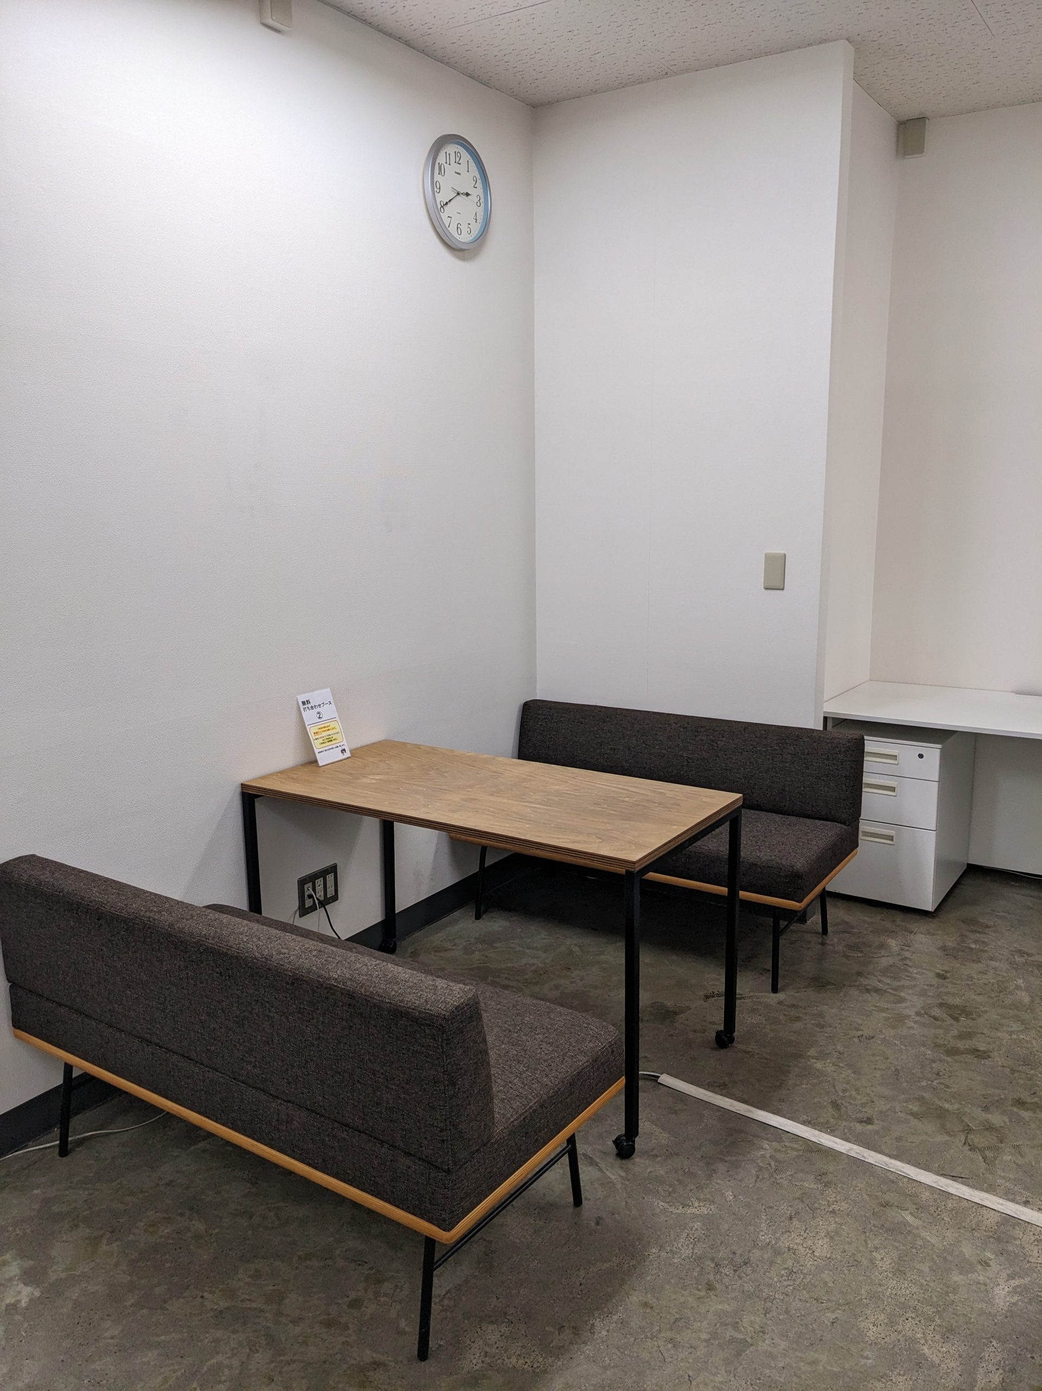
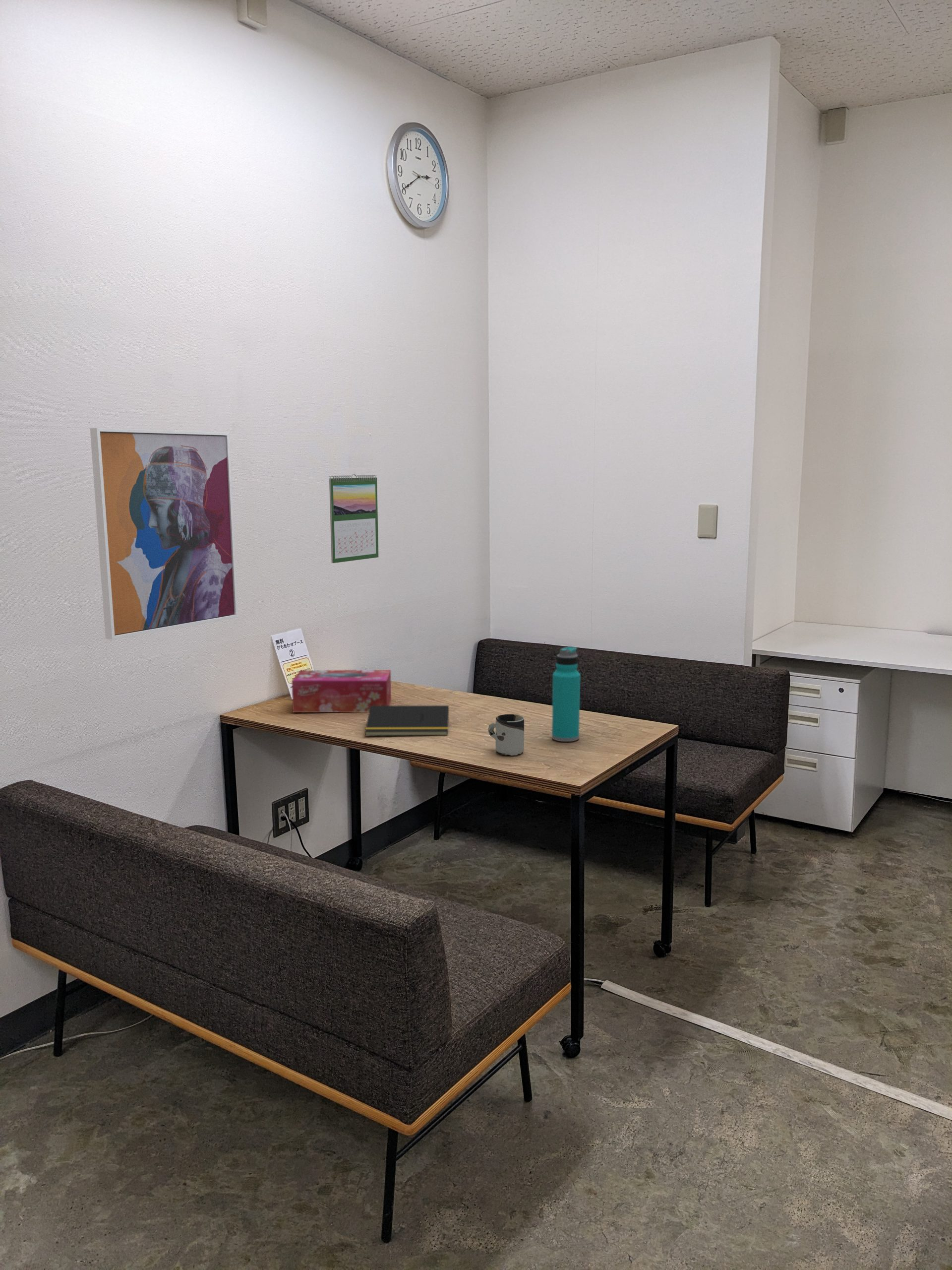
+ wall art [89,428,238,640]
+ tissue box [291,669,392,713]
+ water bottle [551,646,581,742]
+ calendar [329,473,379,564]
+ notepad [364,705,449,736]
+ cup [488,714,525,756]
